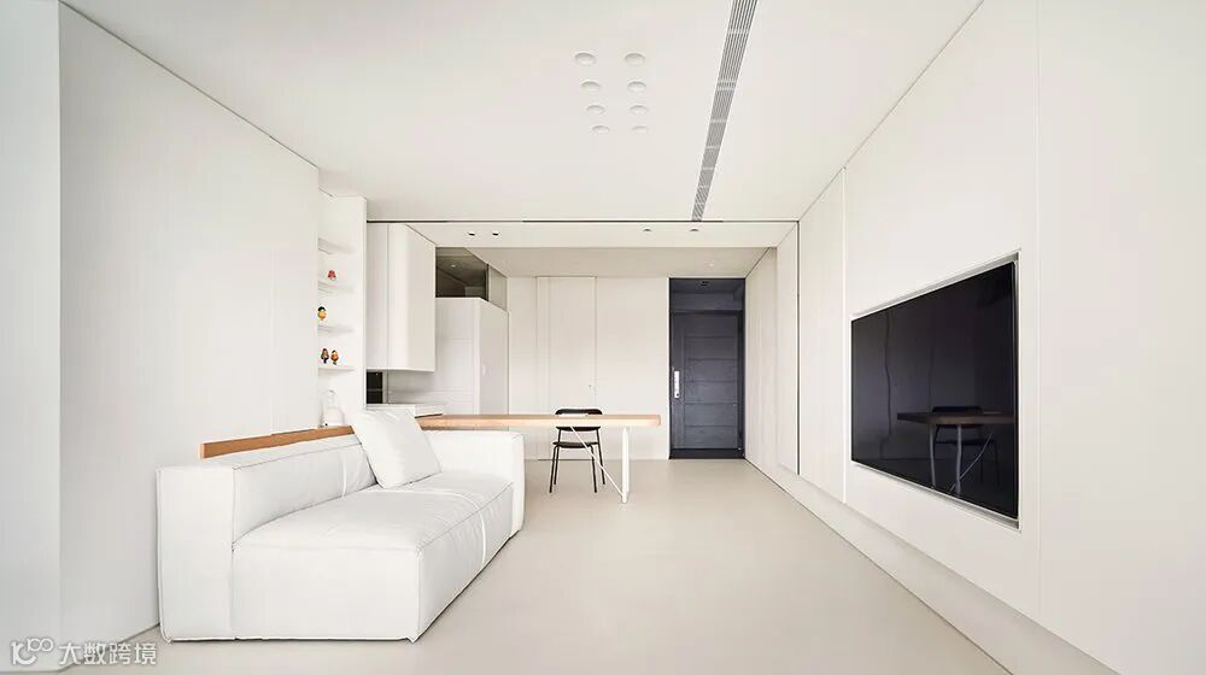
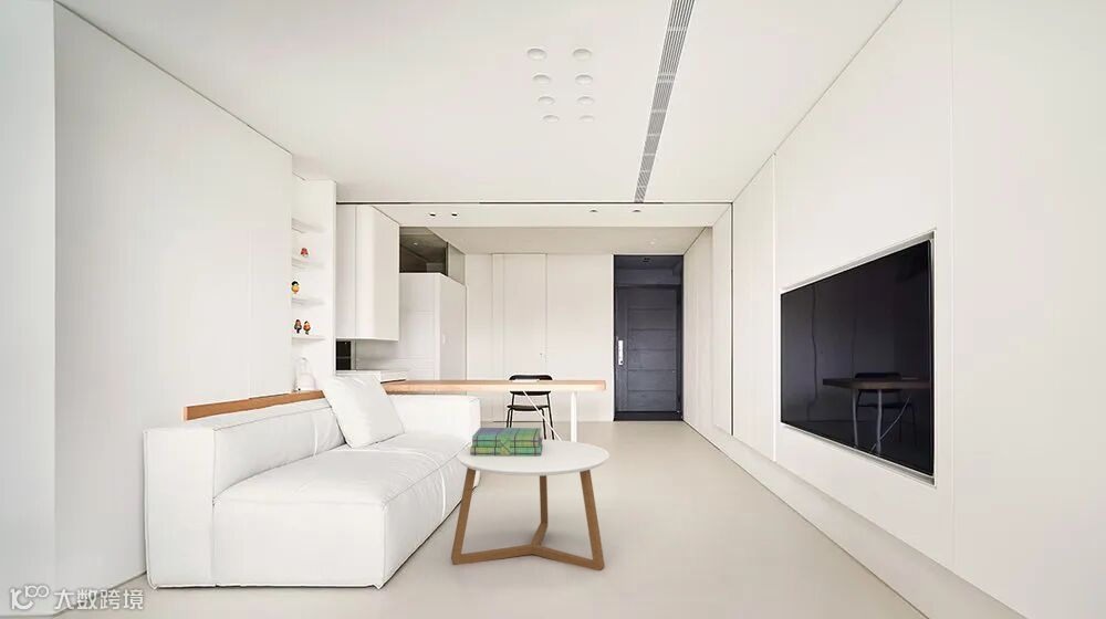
+ stack of books [470,427,544,455]
+ coffee table [450,439,611,571]
